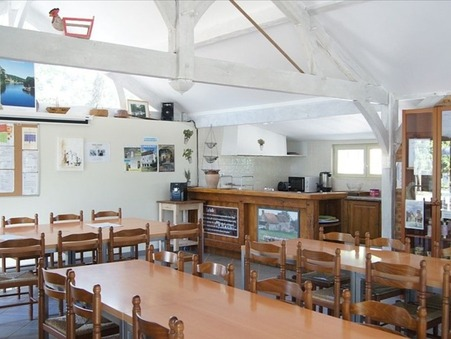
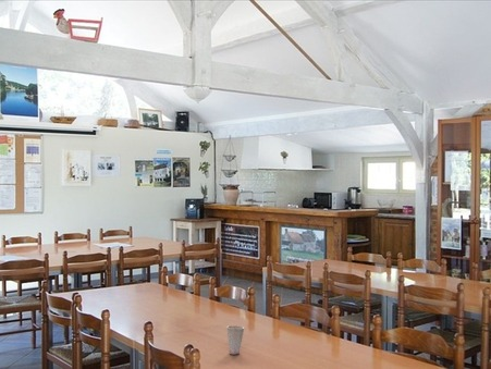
+ cup [225,324,245,356]
